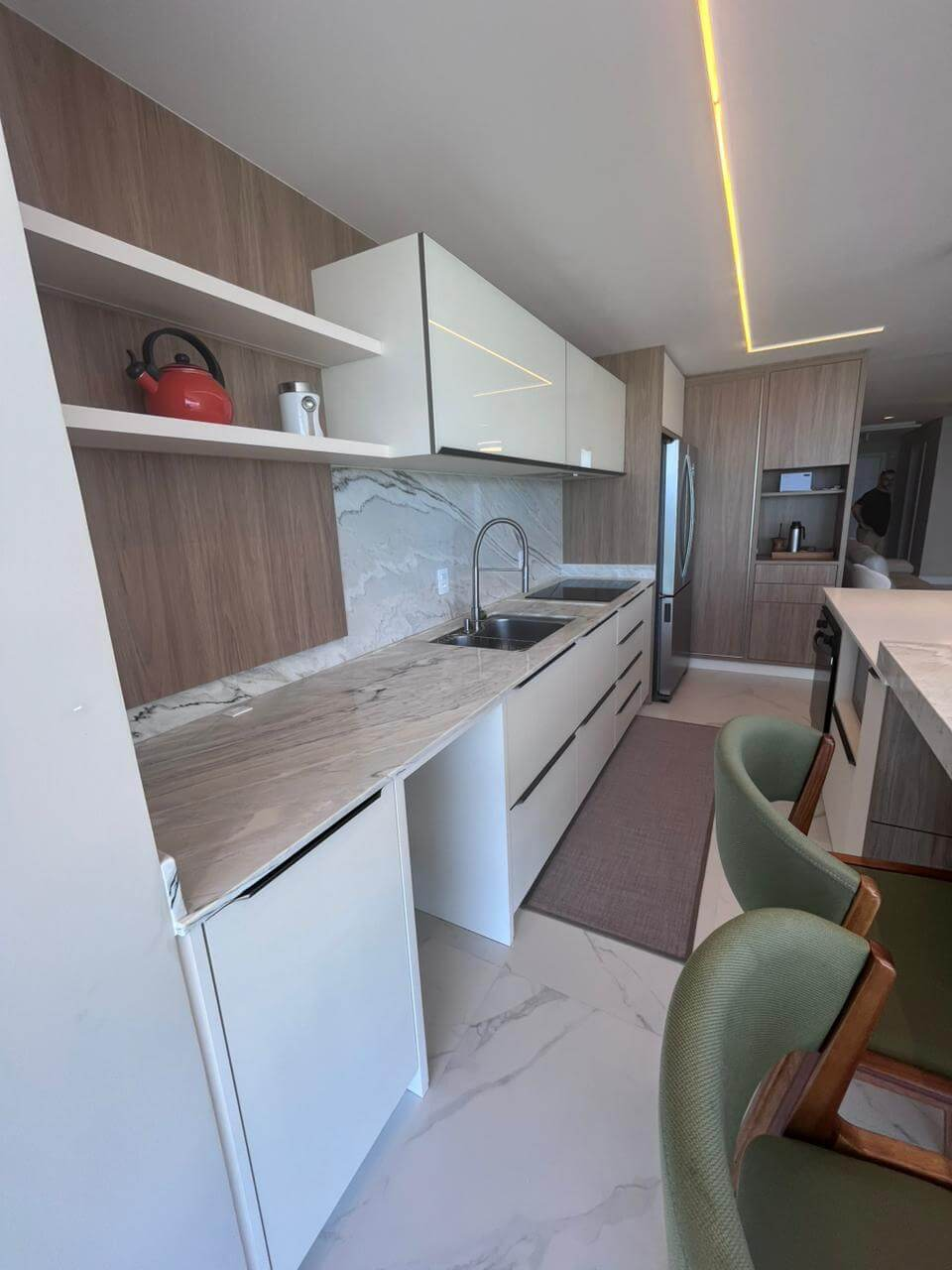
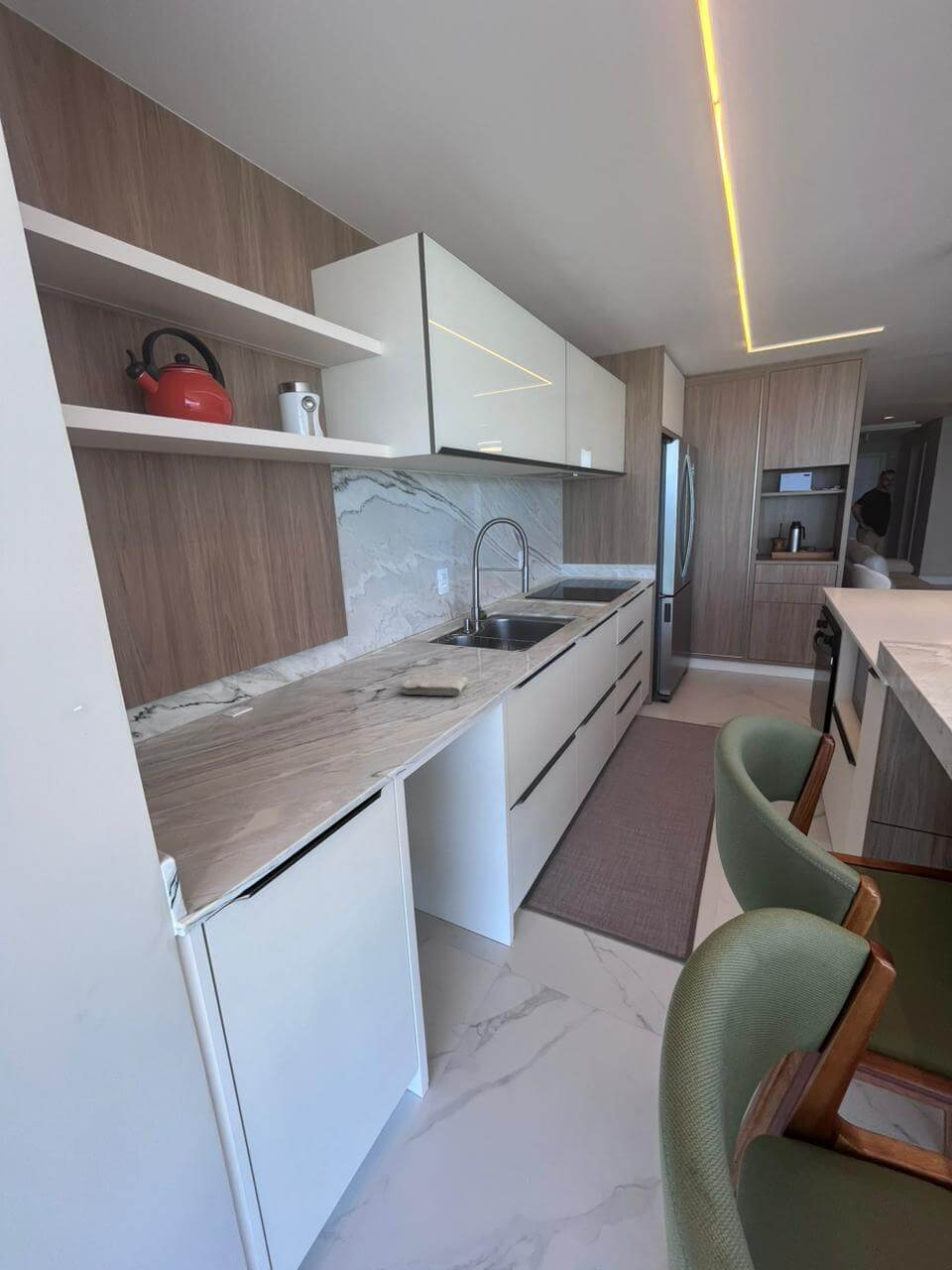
+ washcloth [399,674,469,697]
